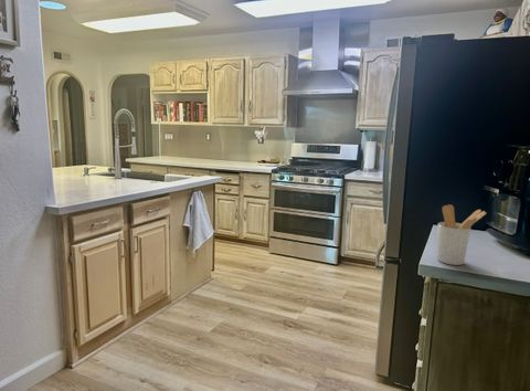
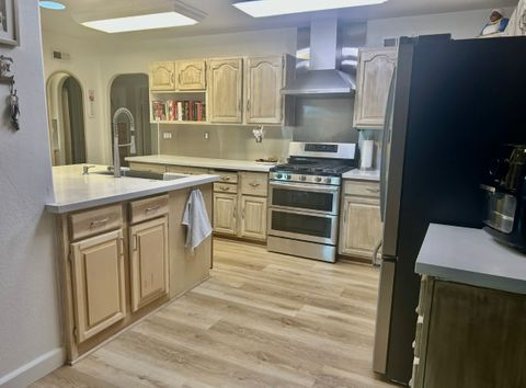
- utensil holder [436,203,487,266]
